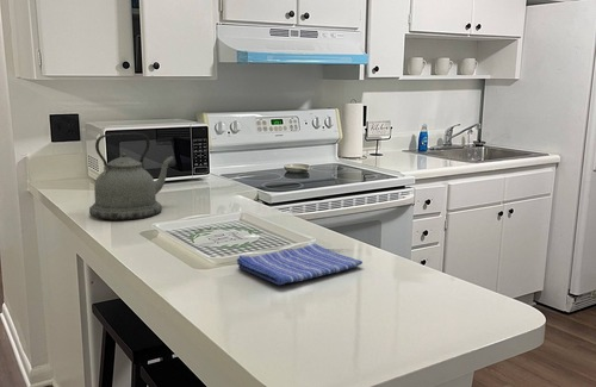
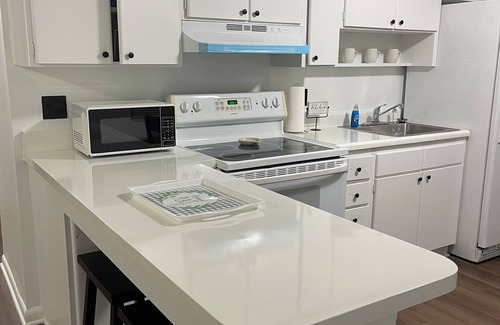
- dish towel [235,242,364,286]
- kettle [88,132,175,221]
